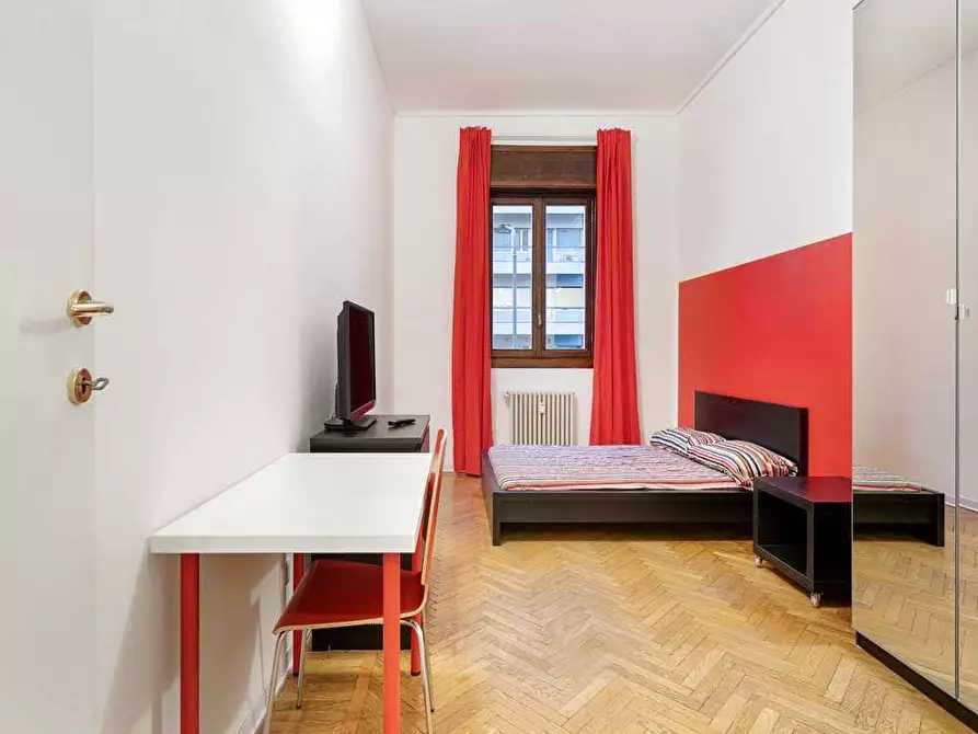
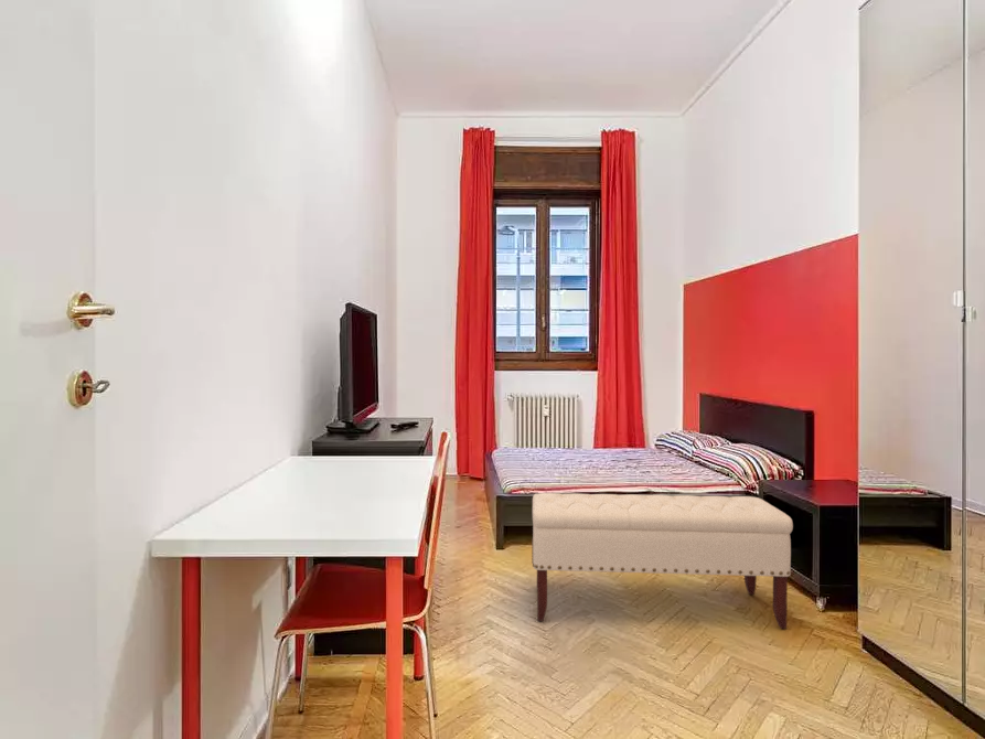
+ bench [531,492,794,630]
